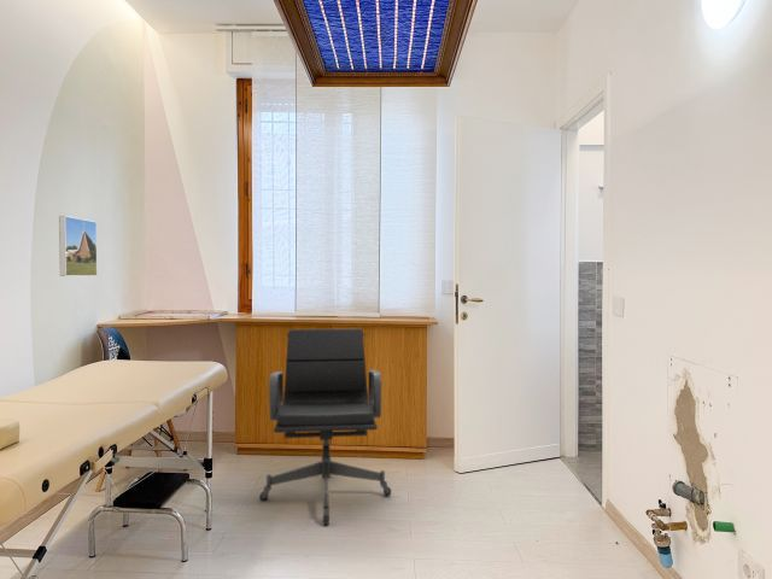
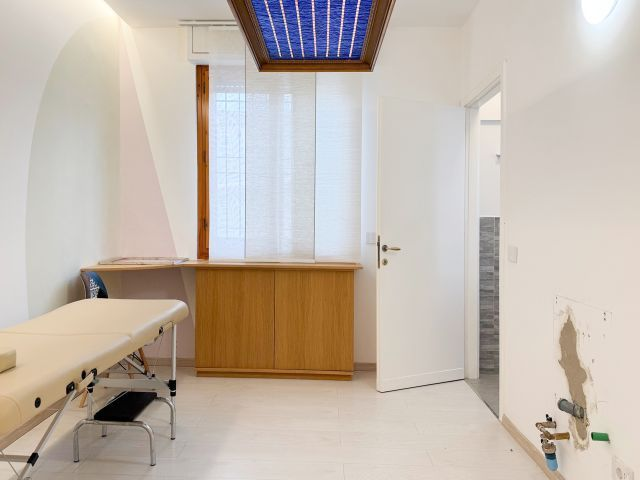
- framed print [58,215,99,277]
- office chair [258,328,392,526]
